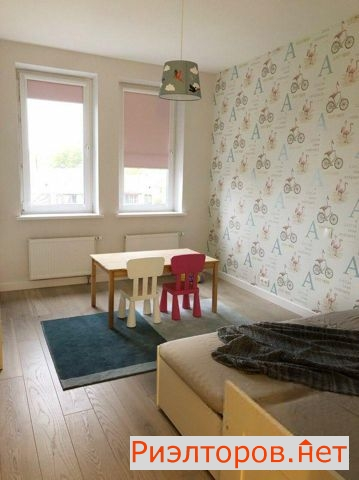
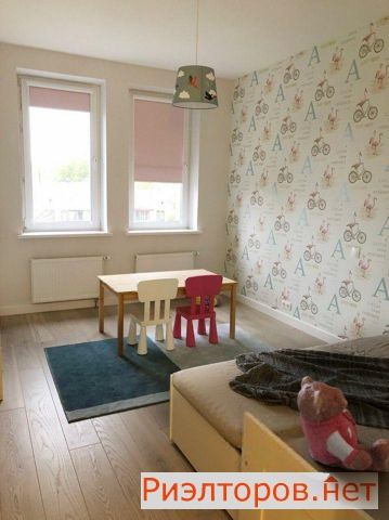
+ teddy bear [296,375,389,472]
